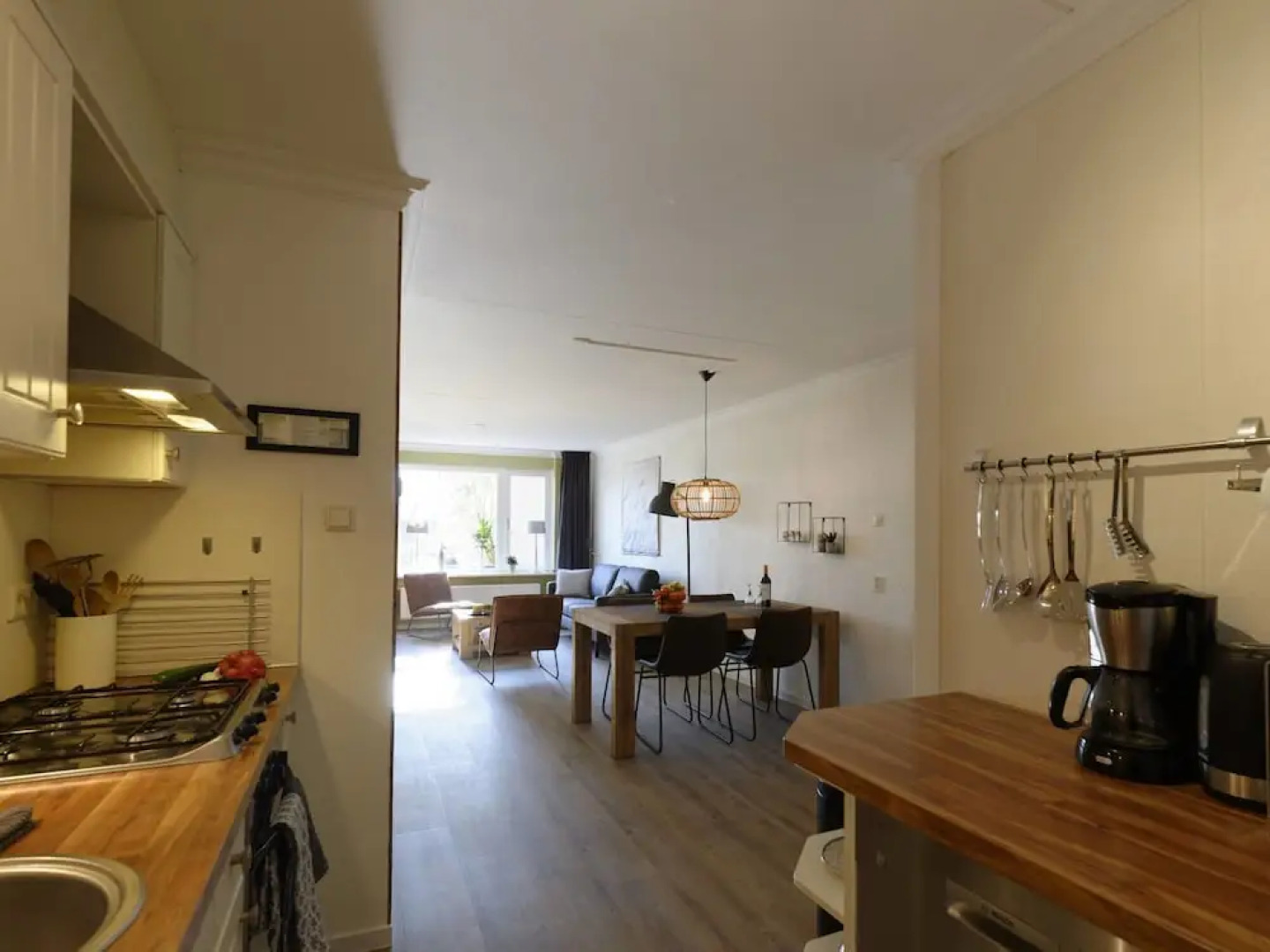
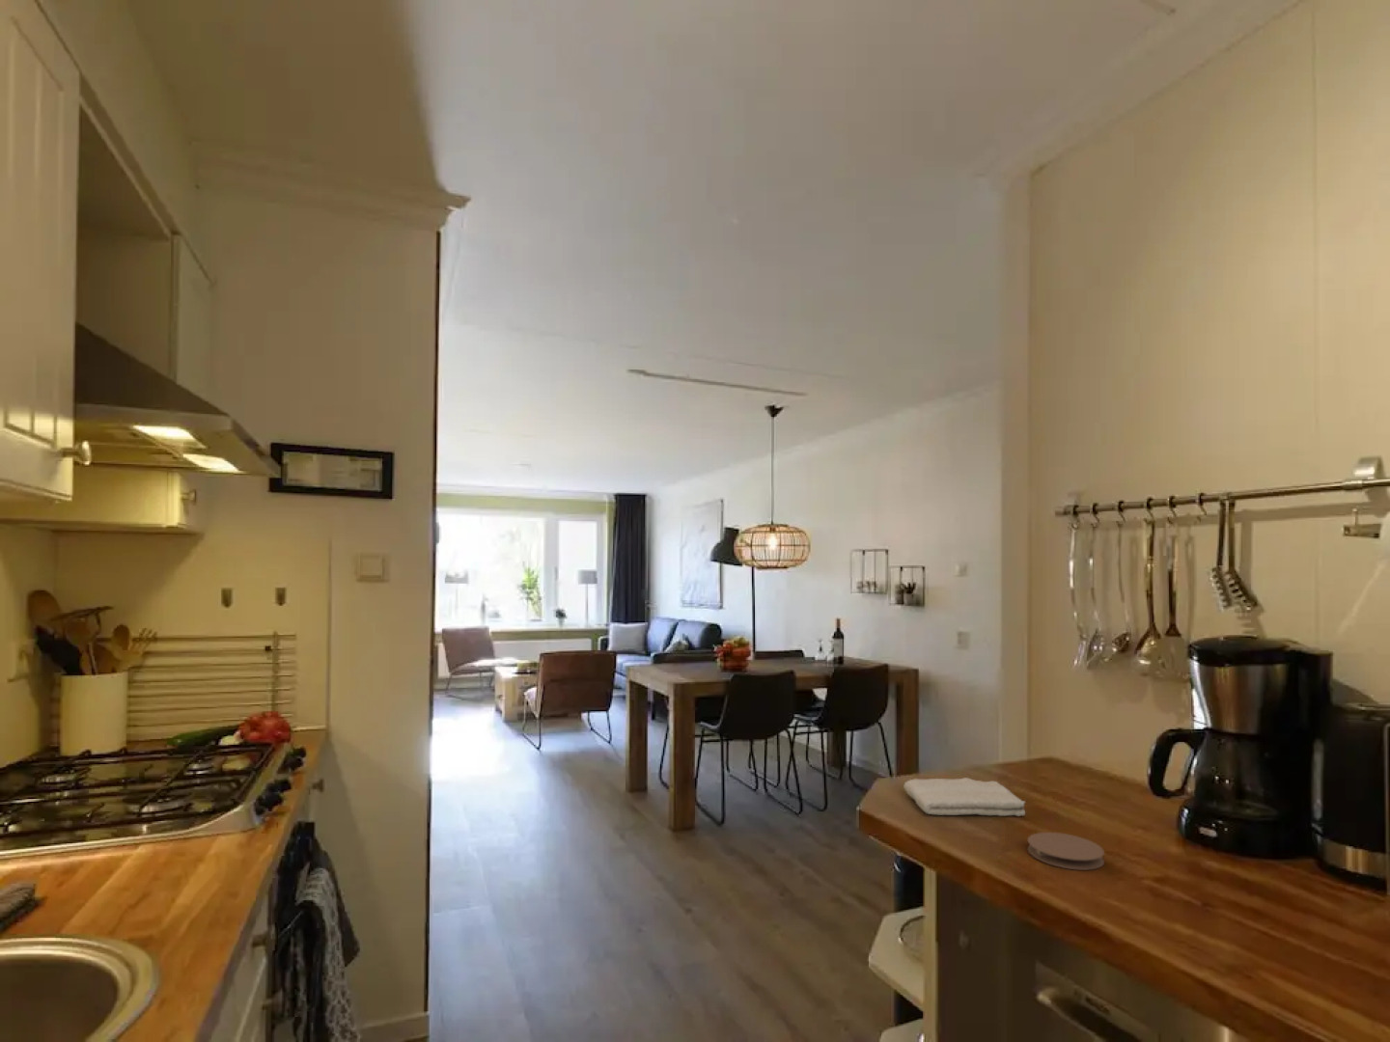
+ washcloth [903,777,1027,818]
+ coaster [1027,832,1105,871]
